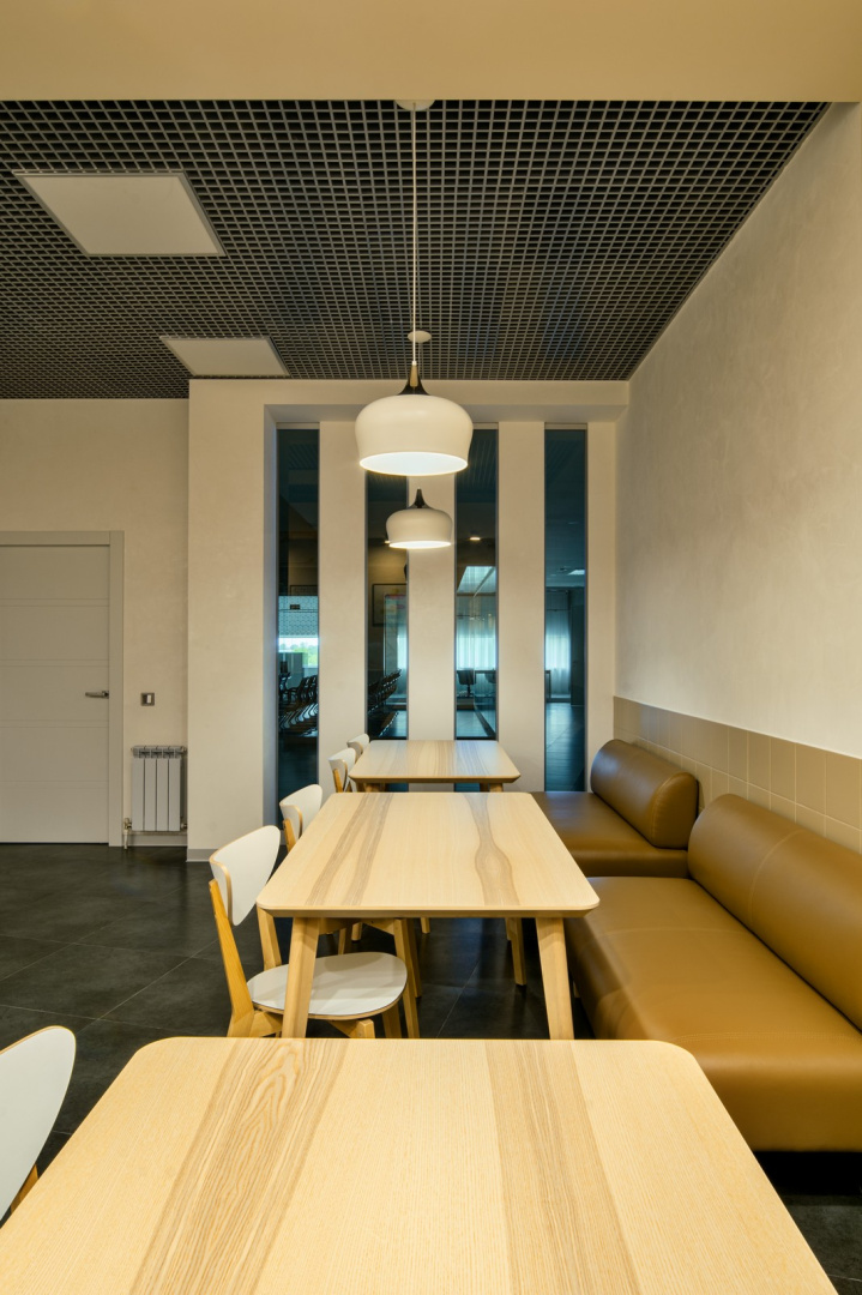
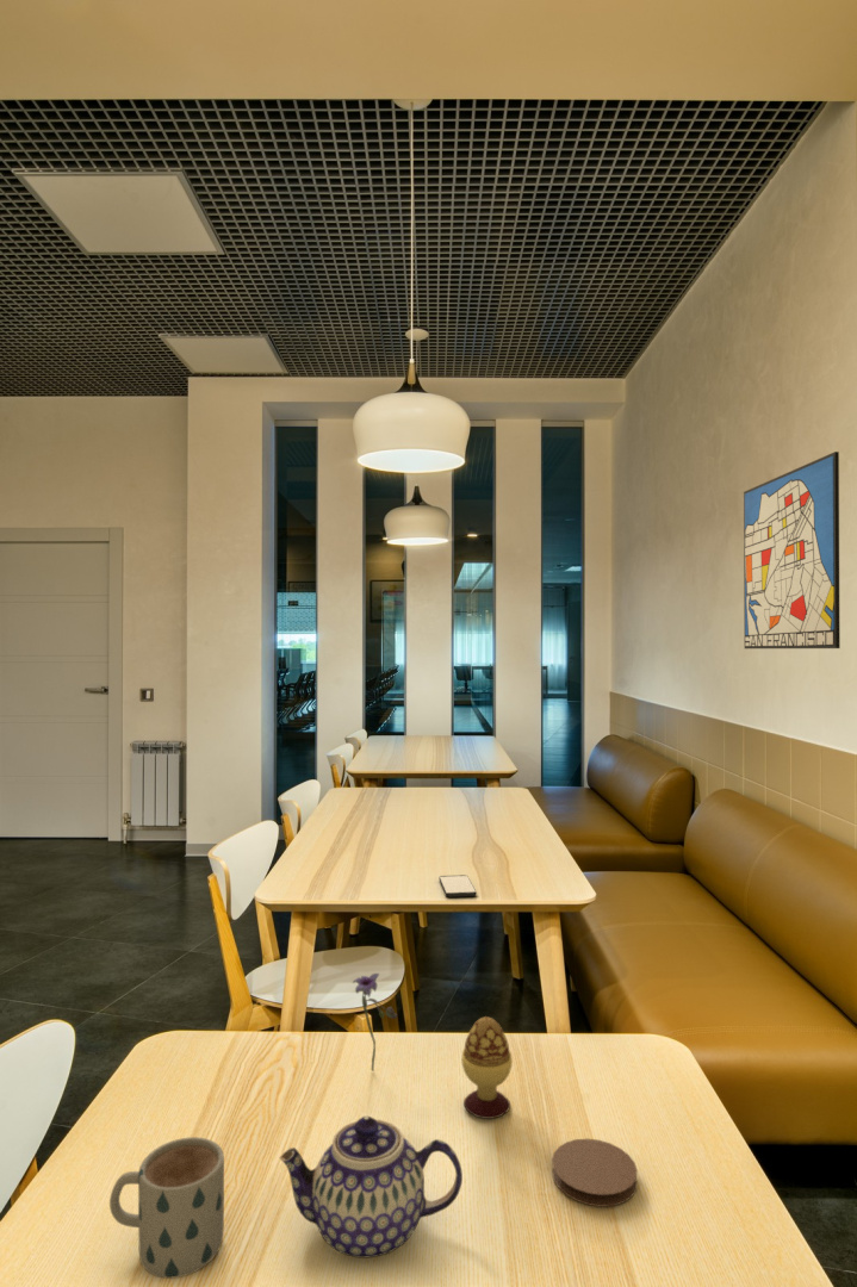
+ teapot [279,1115,464,1258]
+ decorative egg [460,1015,514,1120]
+ coaster [551,1138,639,1208]
+ smartphone [437,873,478,899]
+ mug [108,1136,225,1280]
+ wall art [743,450,842,649]
+ flower [352,972,398,1072]
